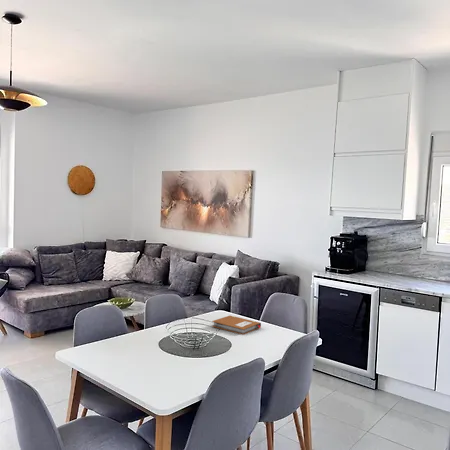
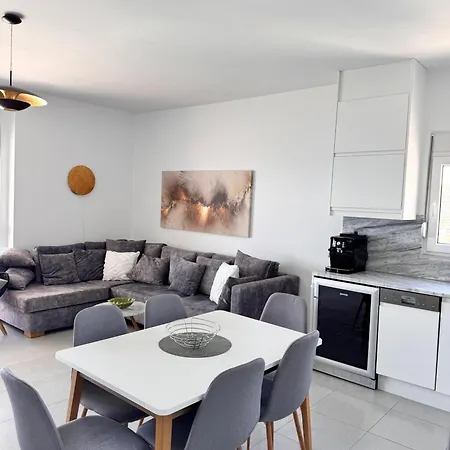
- notebook [211,315,262,336]
